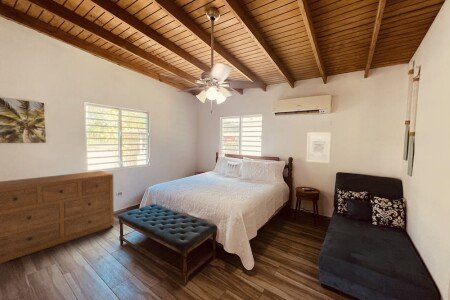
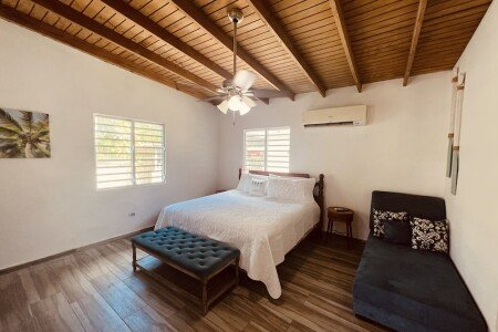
- wall art [305,131,332,164]
- dresser [0,170,115,264]
